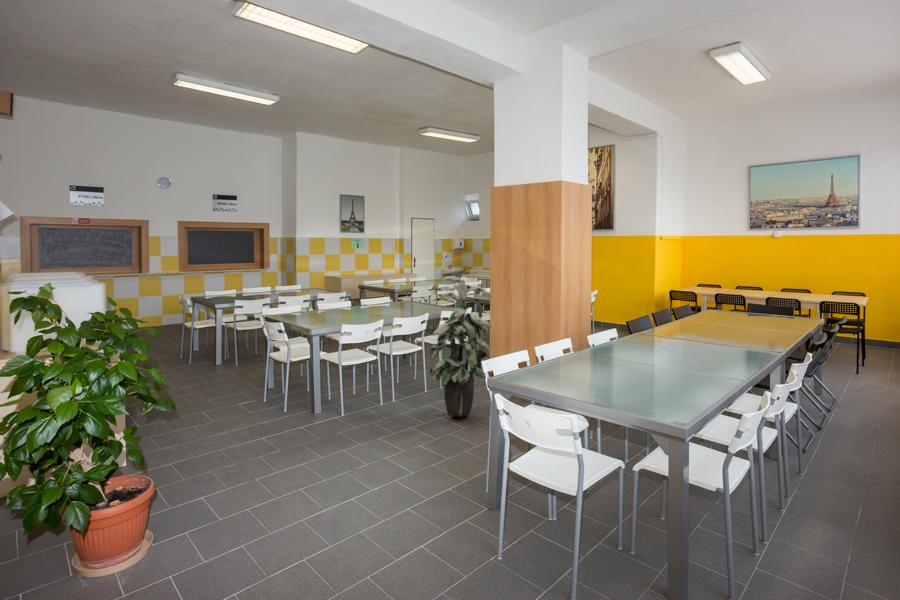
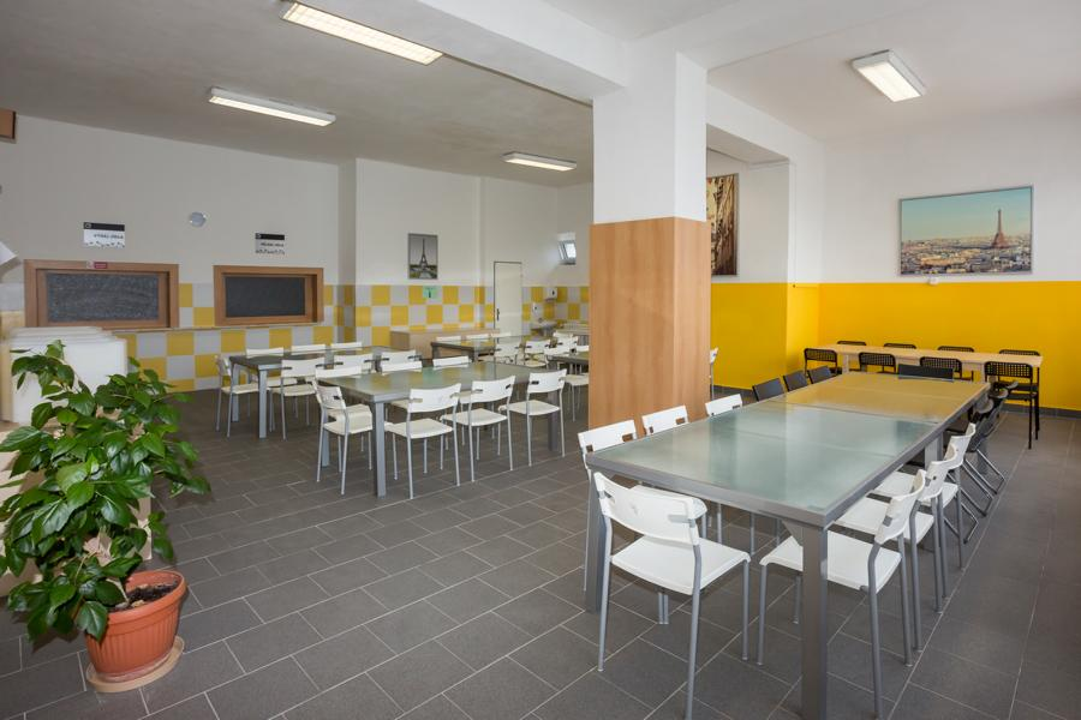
- indoor plant [422,275,492,418]
